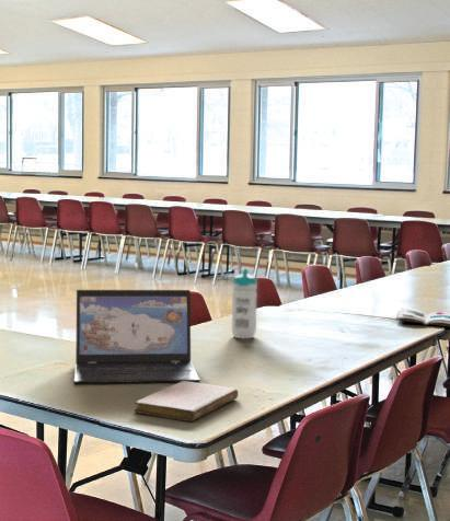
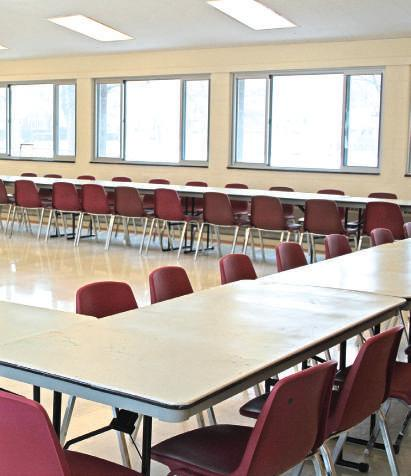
- notebook [134,381,239,422]
- laptop [73,289,200,384]
- water bottle [231,267,258,339]
- book [395,306,450,328]
